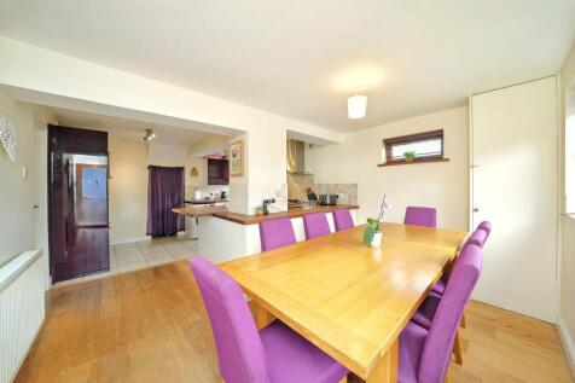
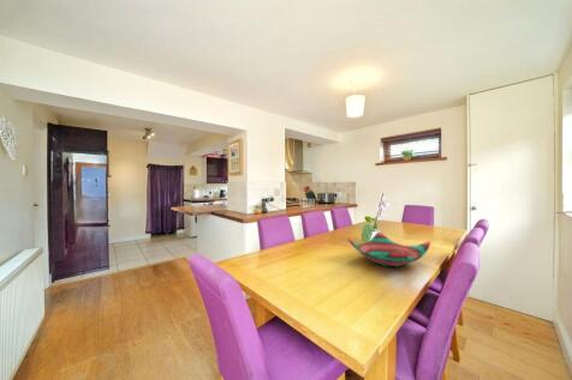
+ decorative bowl [347,231,431,269]
